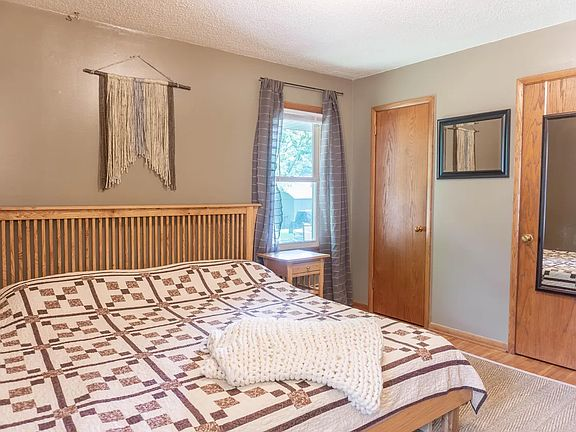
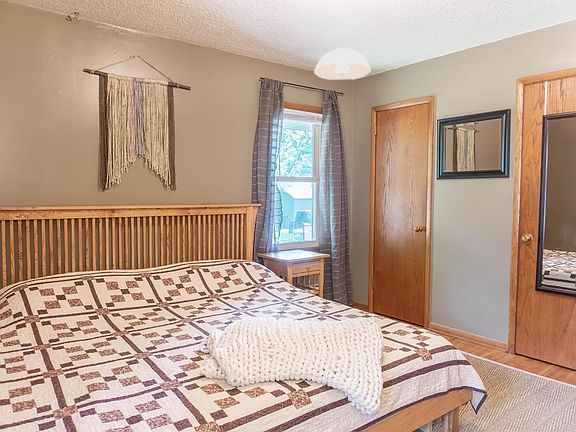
+ ceiling light [313,47,372,81]
